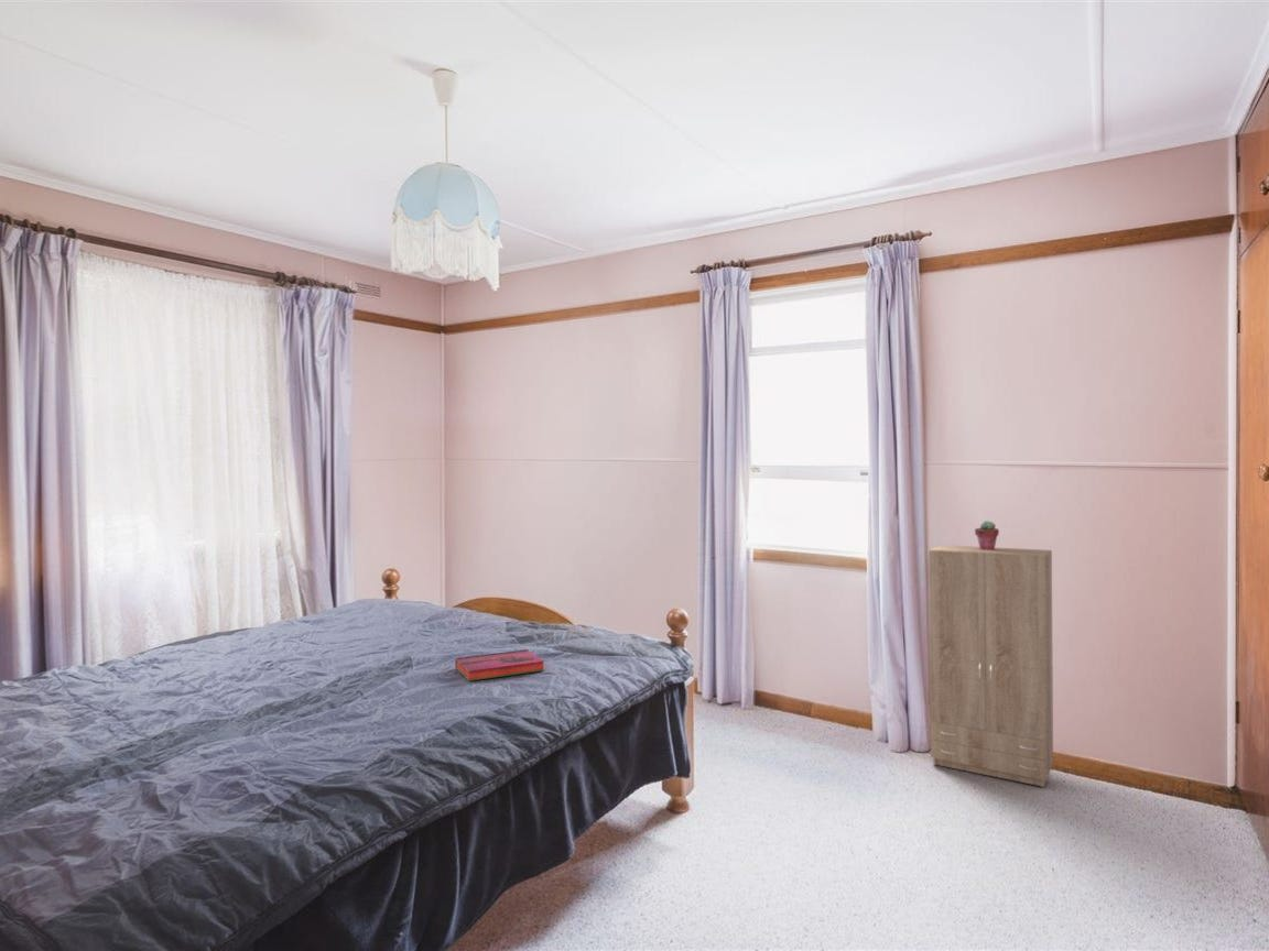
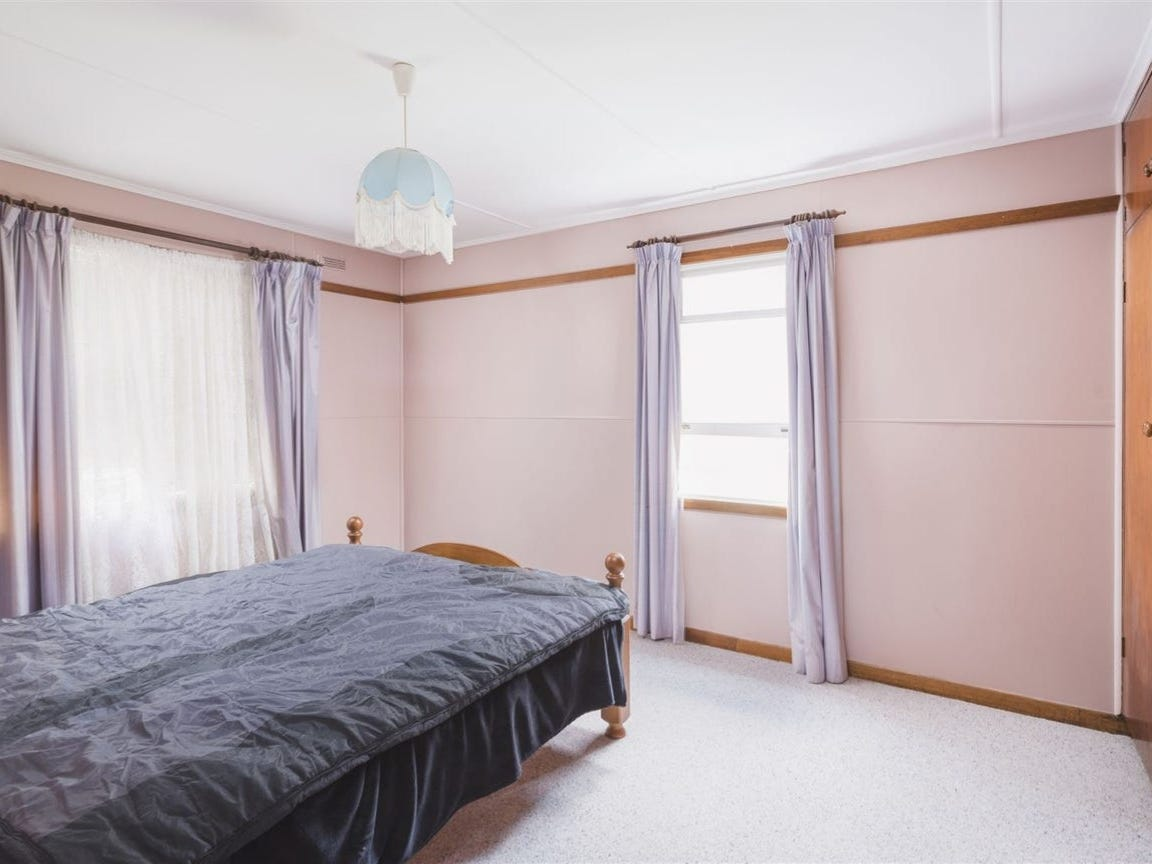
- potted succulent [974,520,1000,550]
- hardback book [454,648,545,682]
- cabinet [928,544,1054,788]
